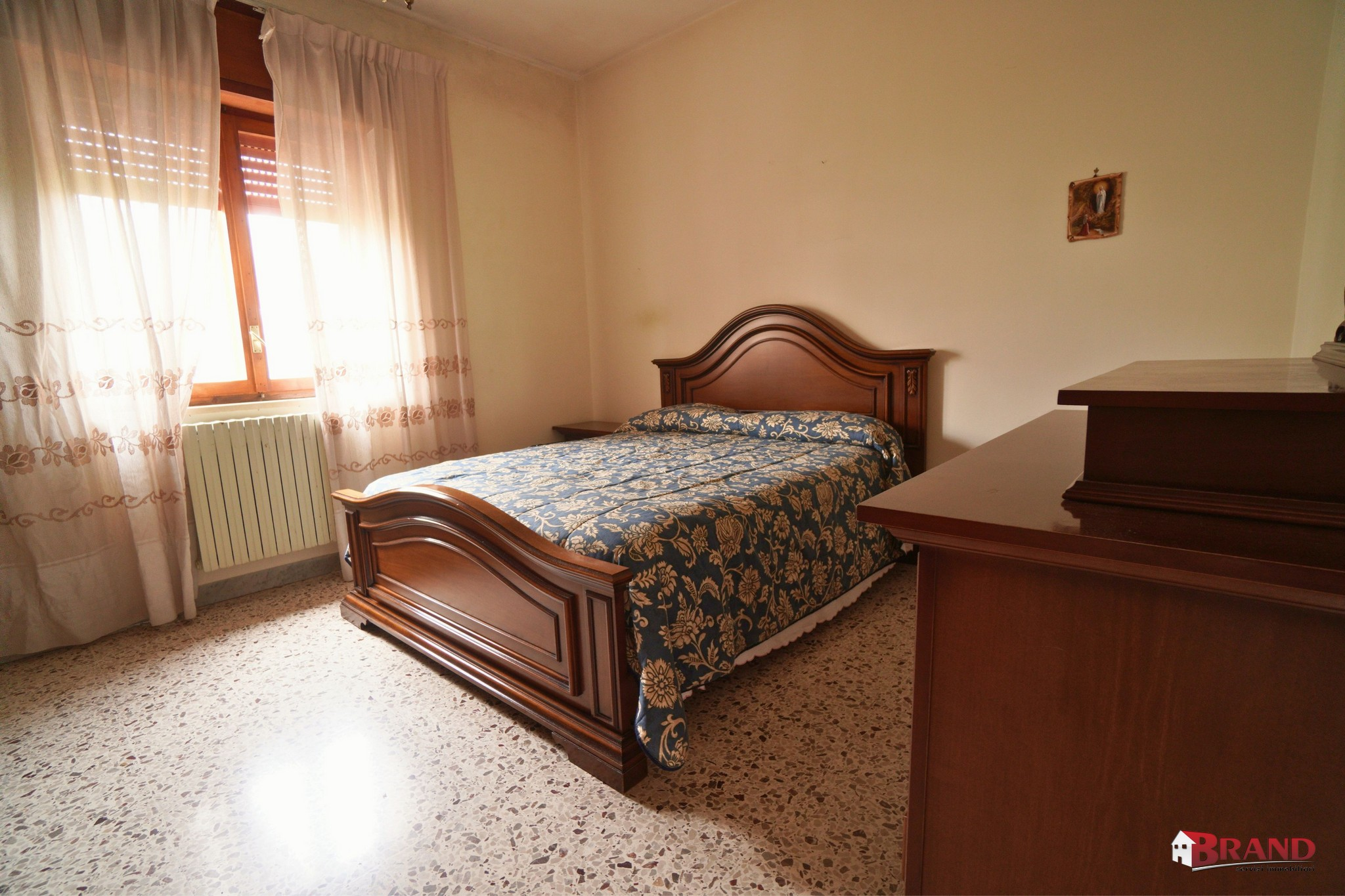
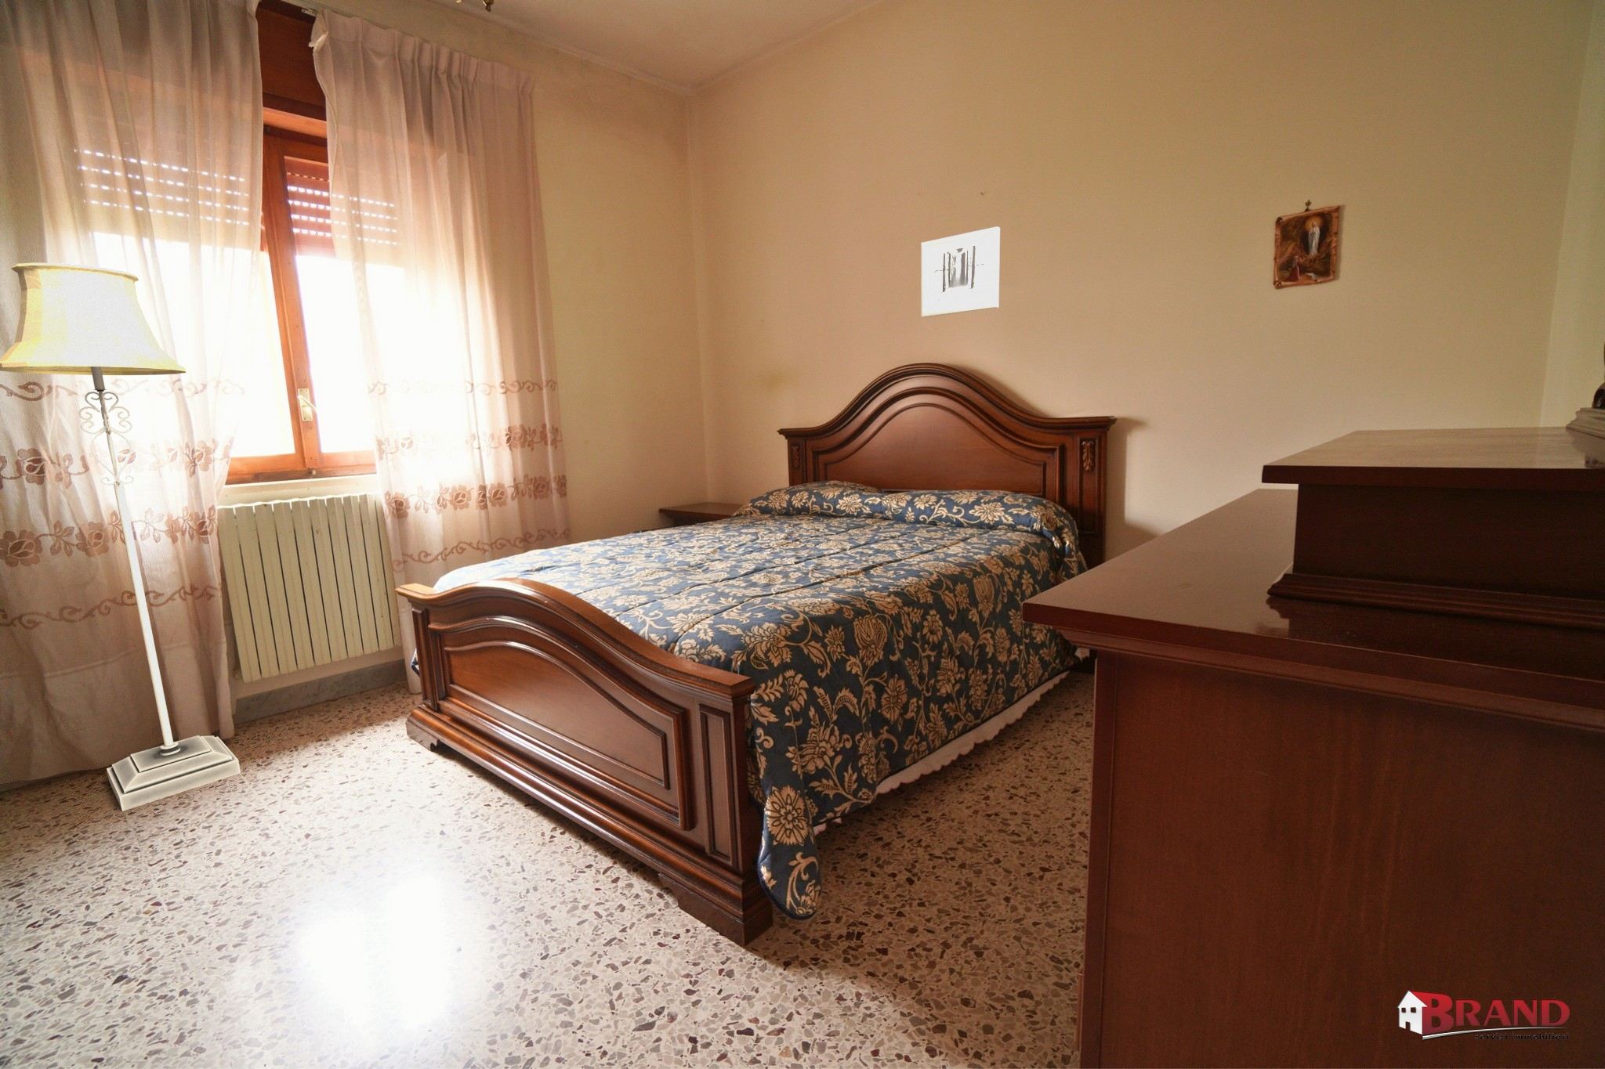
+ wall art [920,225,1001,319]
+ floor lamp [0,262,241,812]
